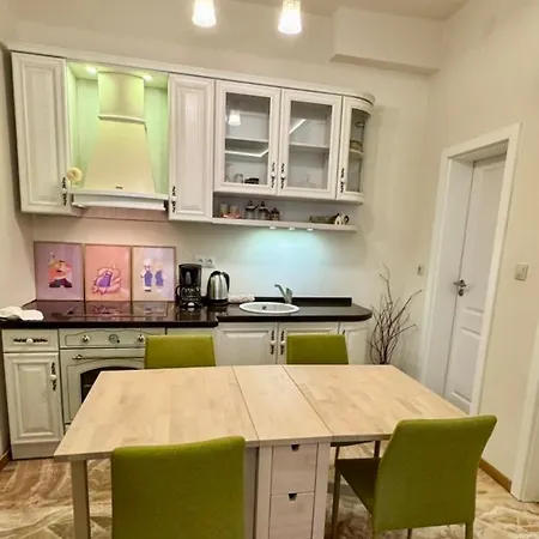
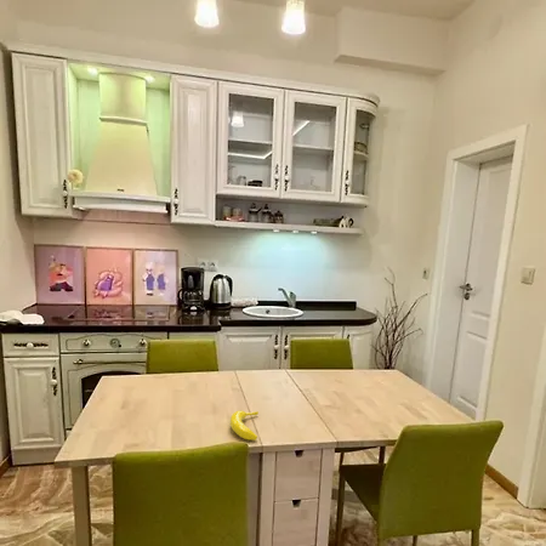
+ banana [229,409,260,442]
